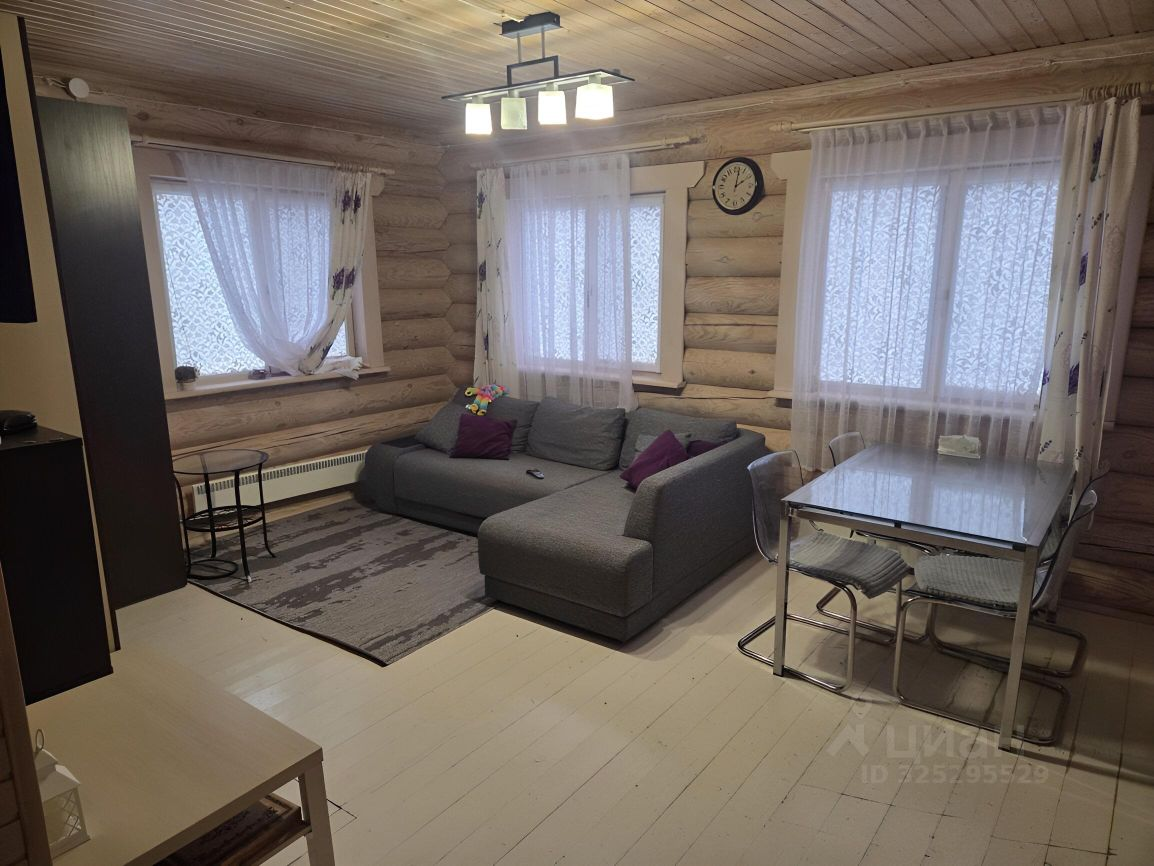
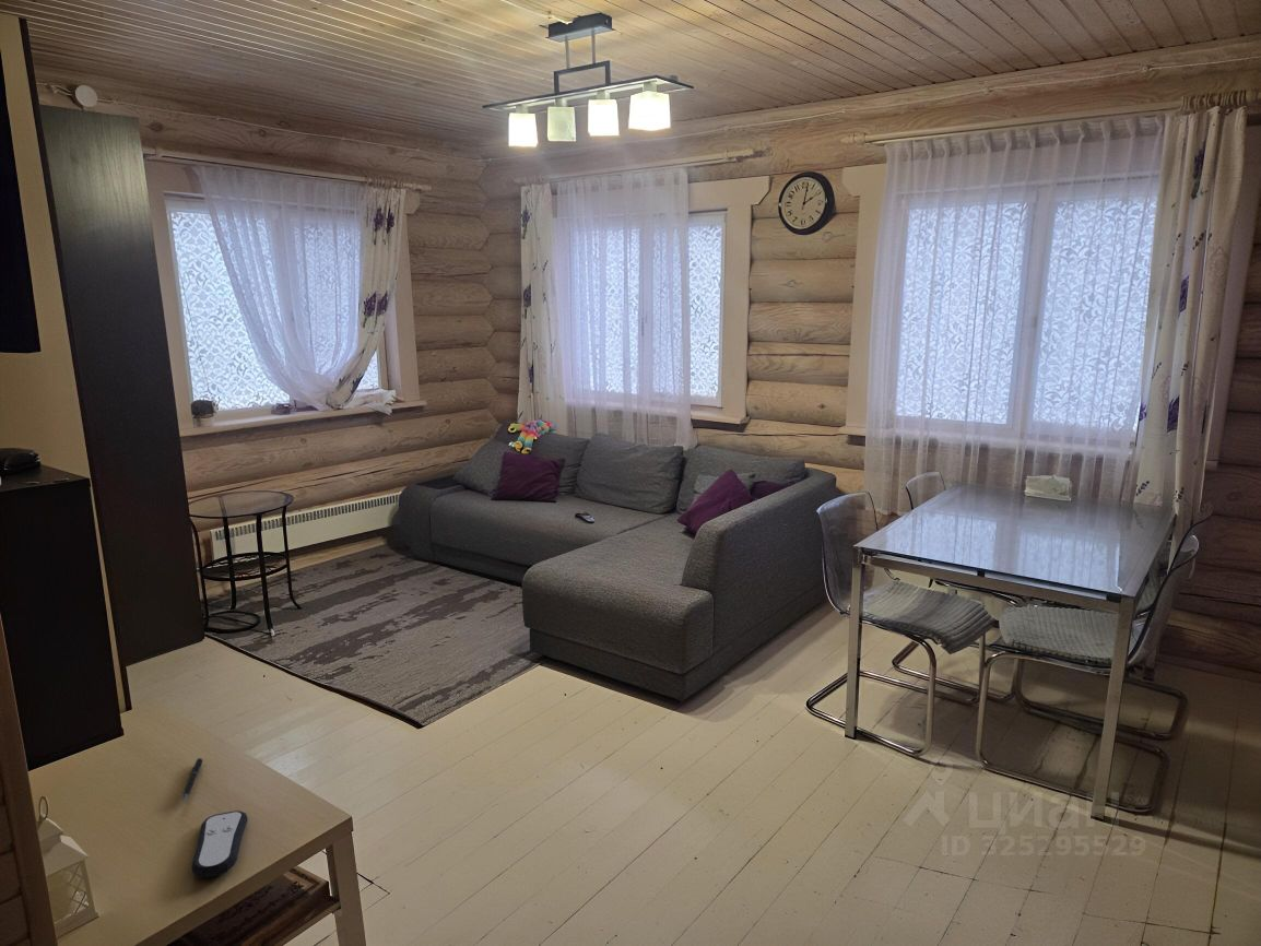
+ pen [181,757,204,802]
+ remote control [191,809,249,878]
